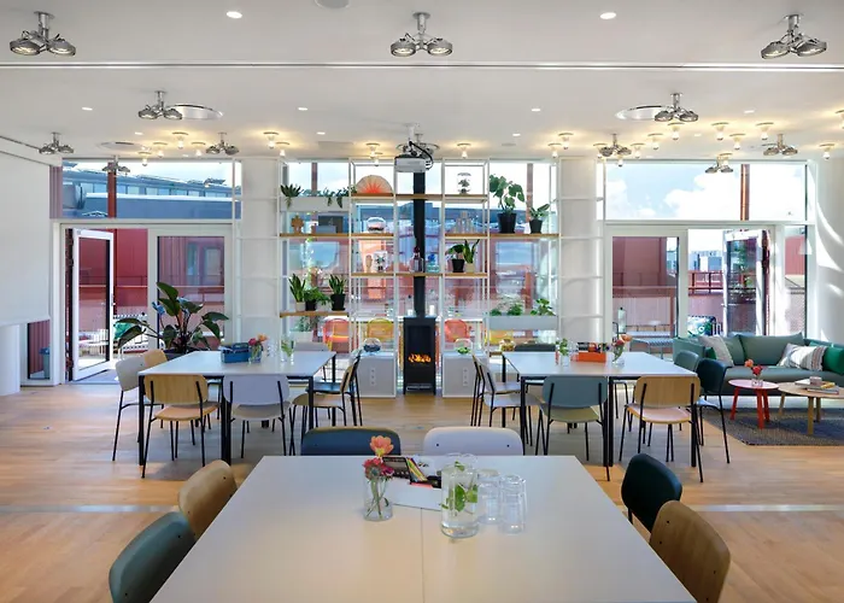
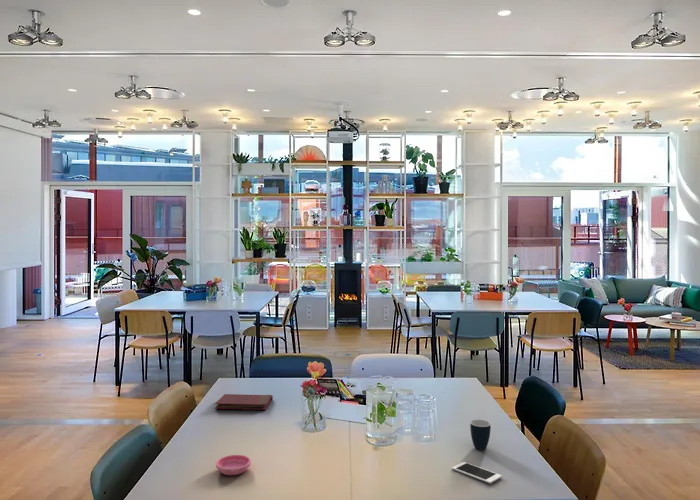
+ book [214,393,274,411]
+ mug [469,419,492,450]
+ cell phone [451,461,503,485]
+ saucer [215,454,252,476]
